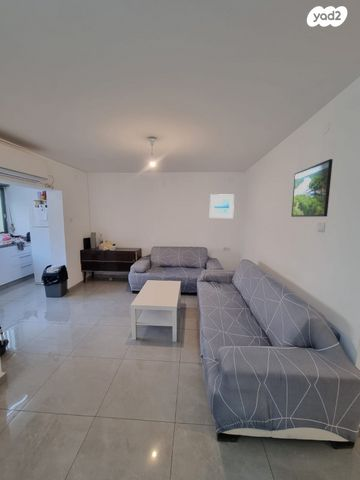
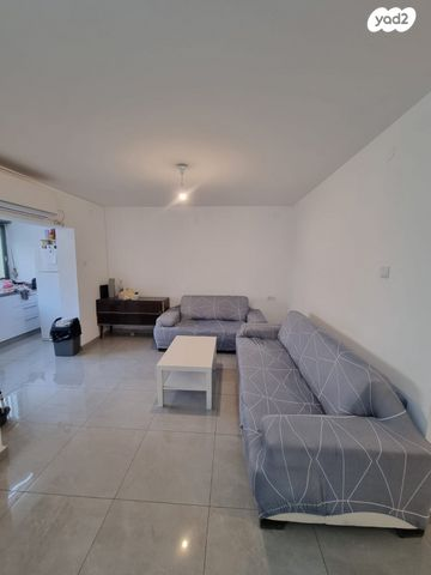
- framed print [209,193,235,219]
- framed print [290,158,334,218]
